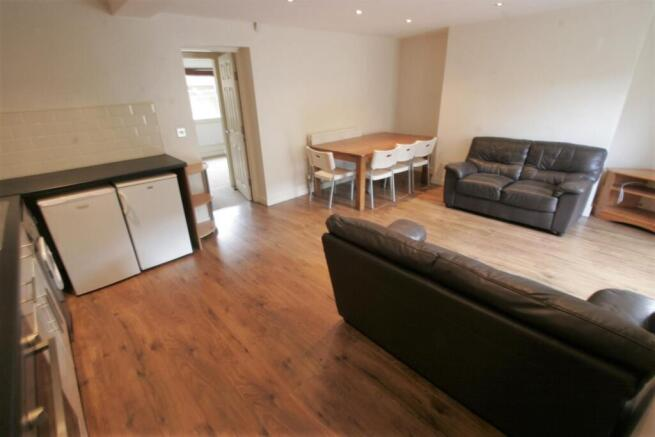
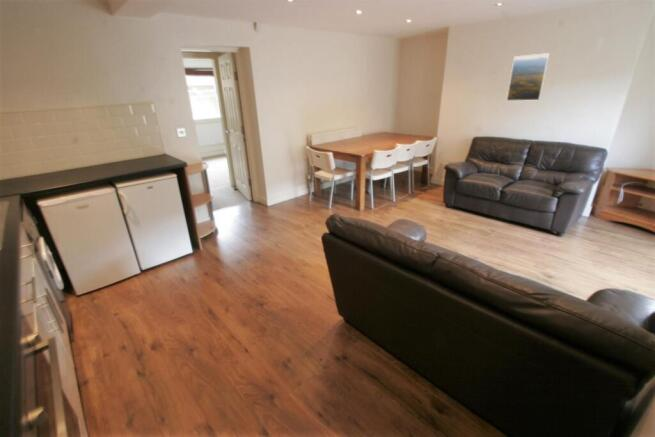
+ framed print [506,52,551,102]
